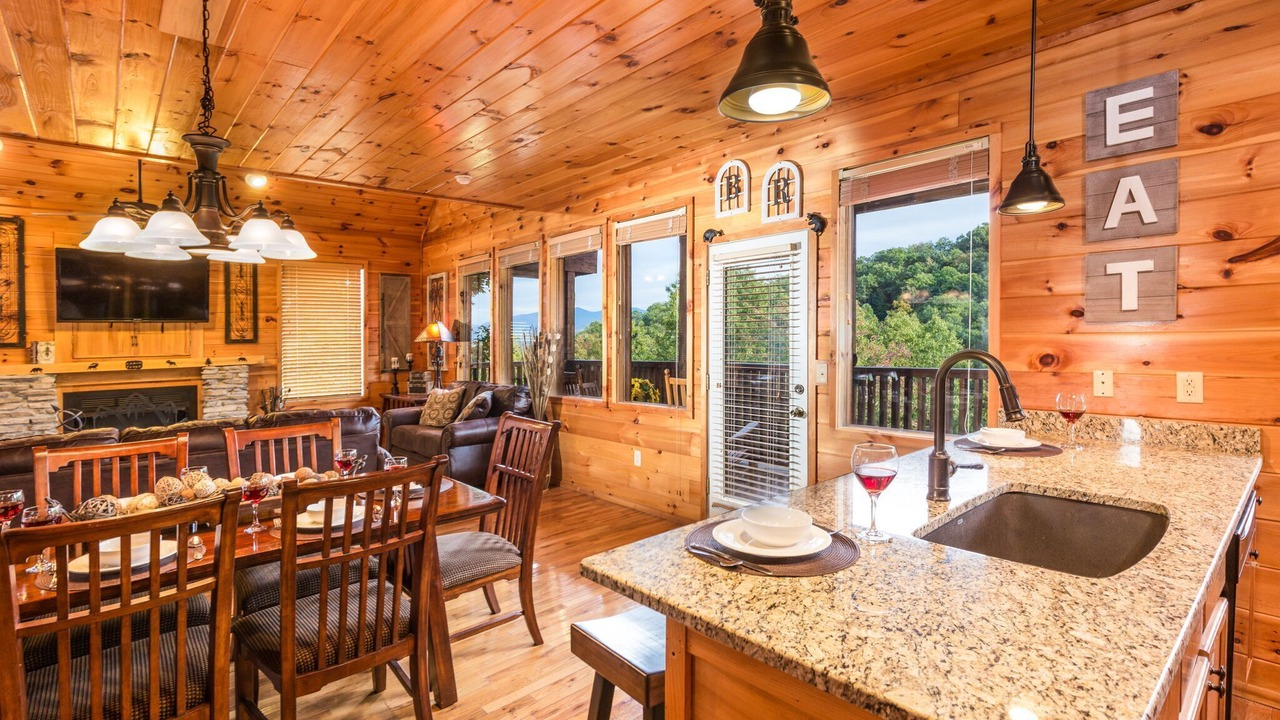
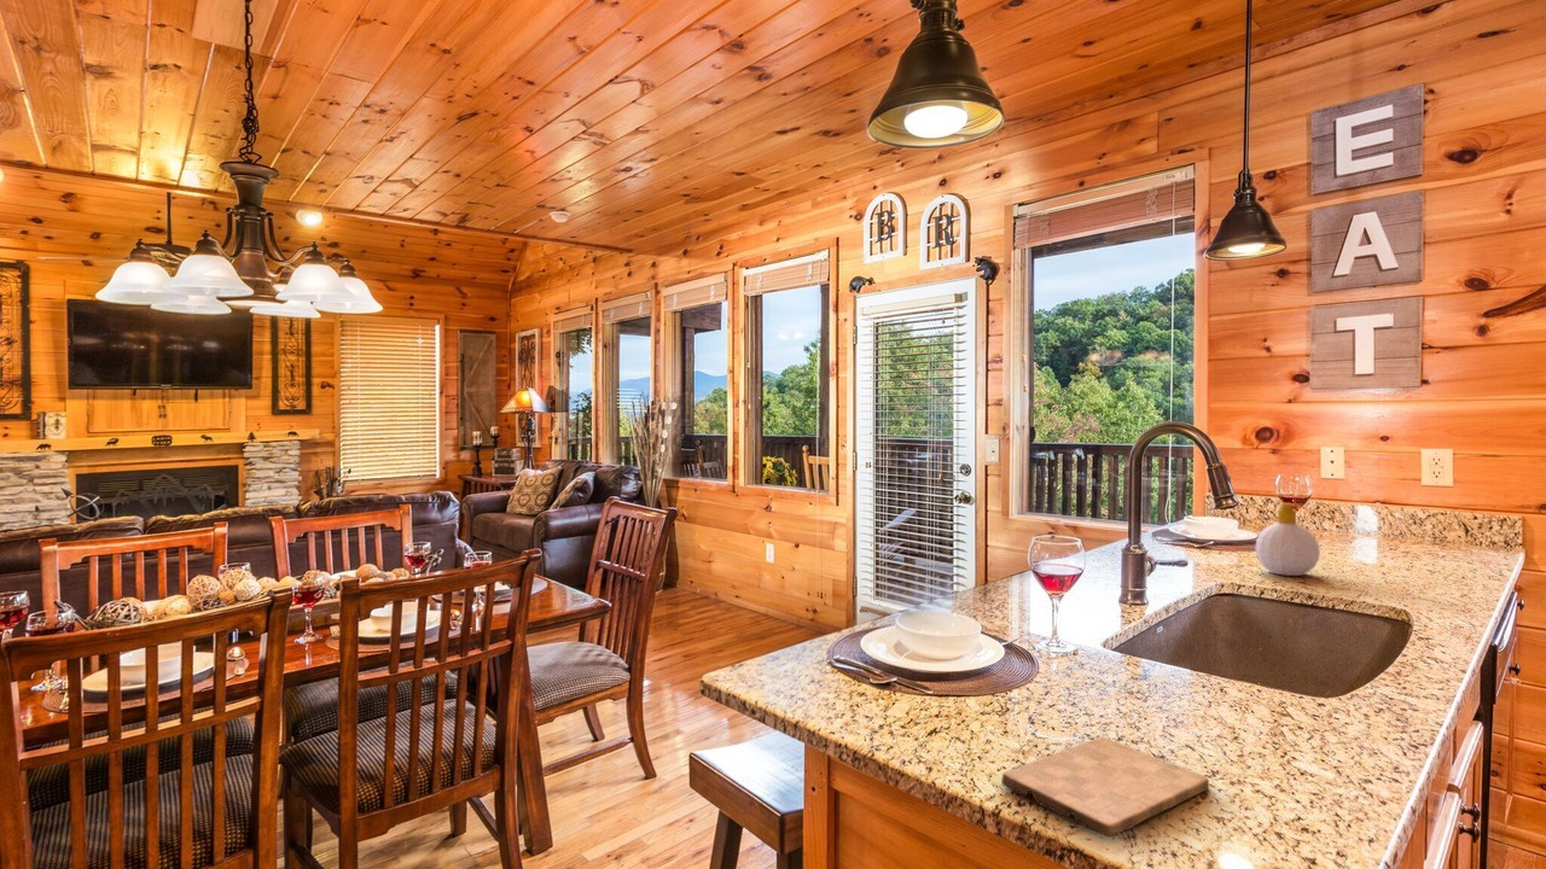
+ soap bottle [1254,502,1321,577]
+ cutting board [1000,736,1210,838]
